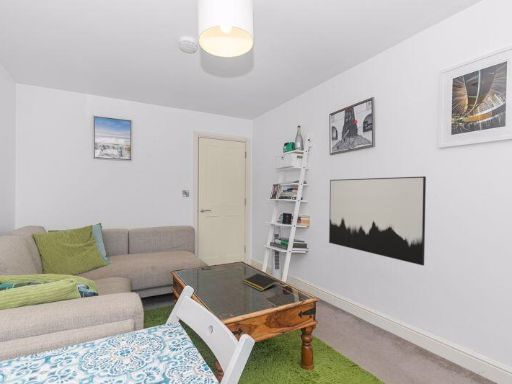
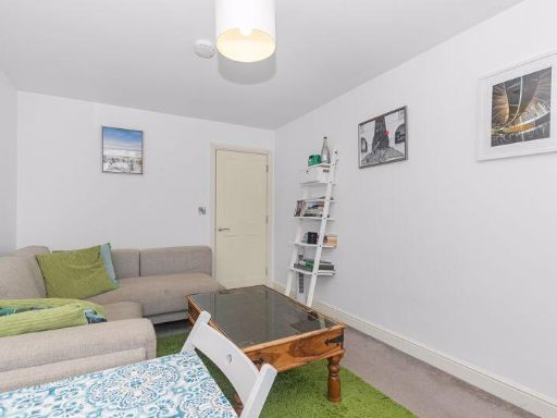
- notepad [242,272,278,292]
- wall art [328,175,427,266]
